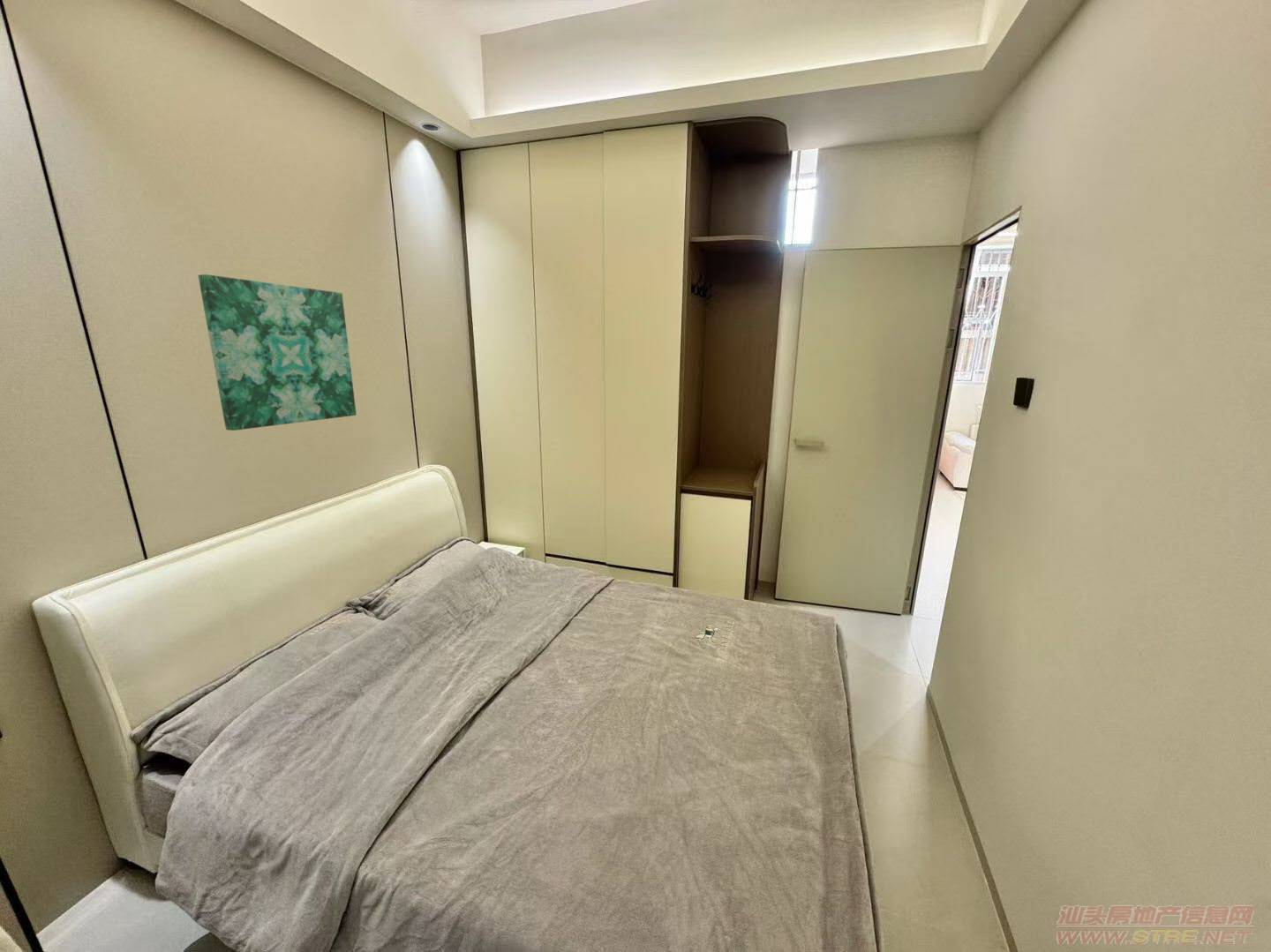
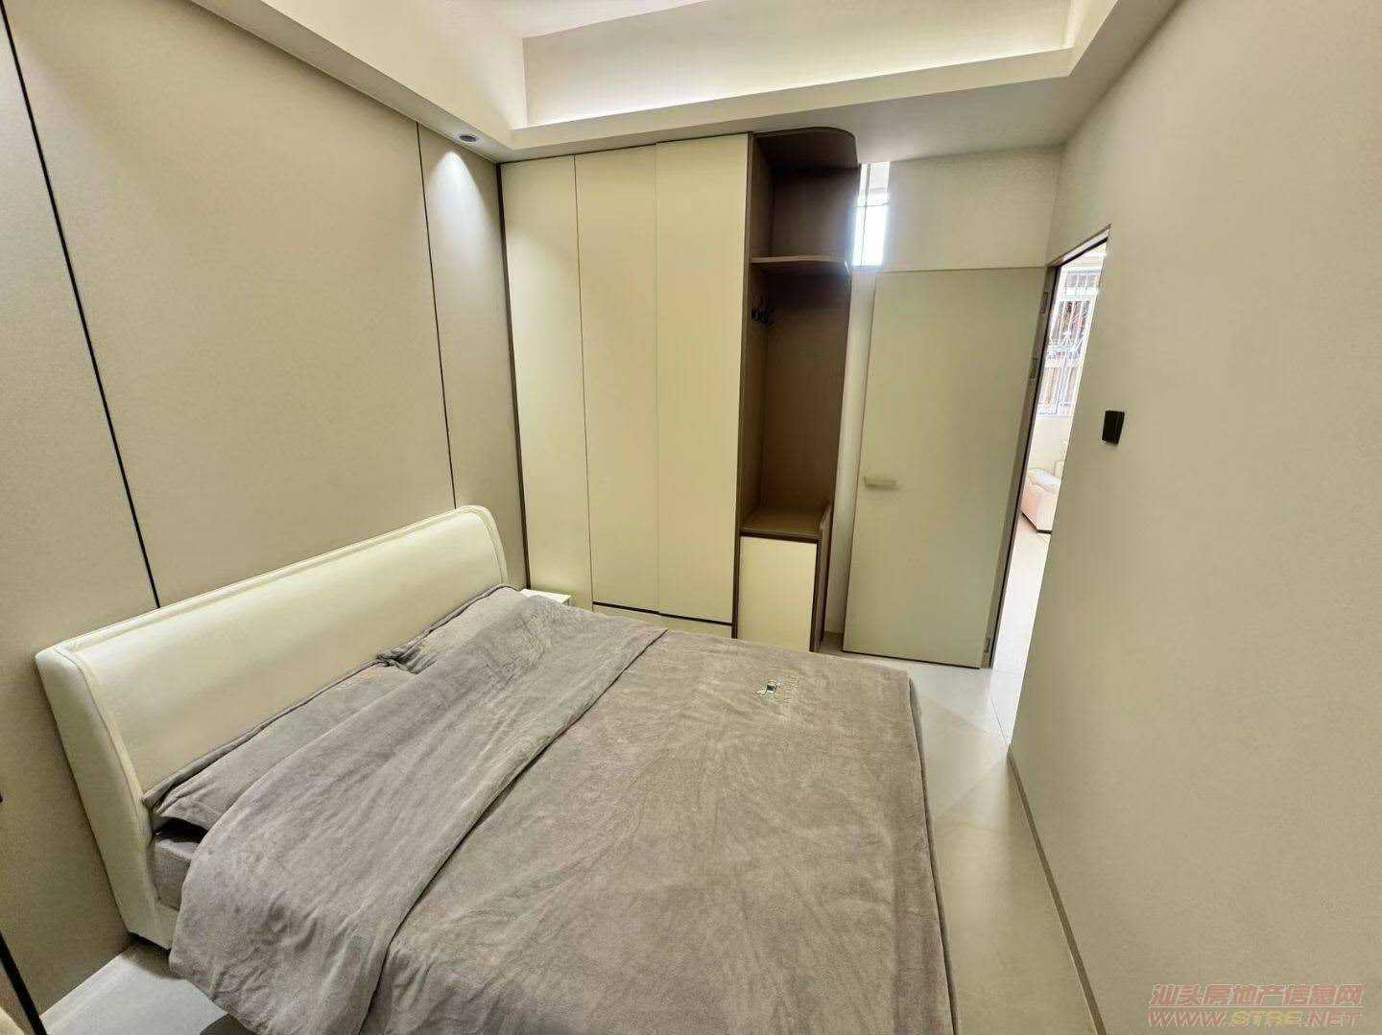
- wall art [198,274,357,431]
